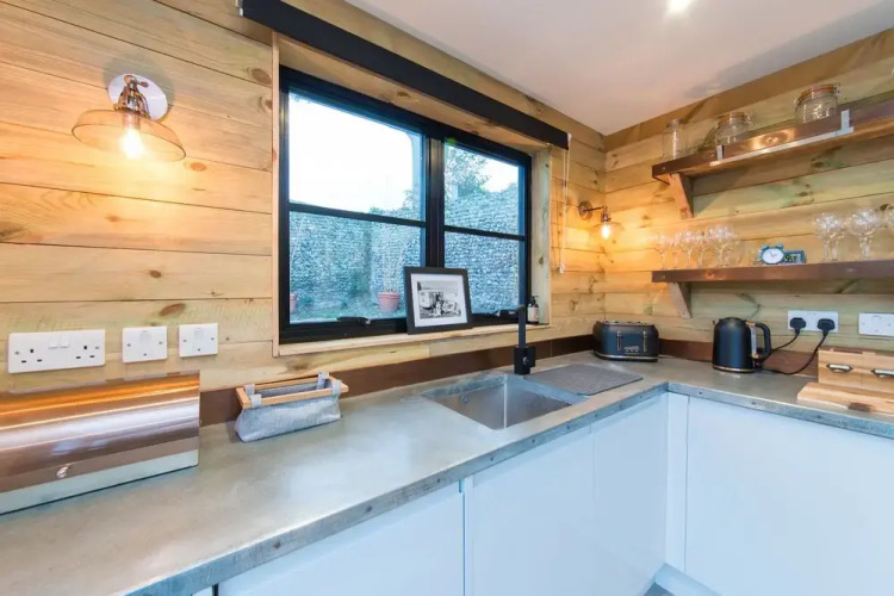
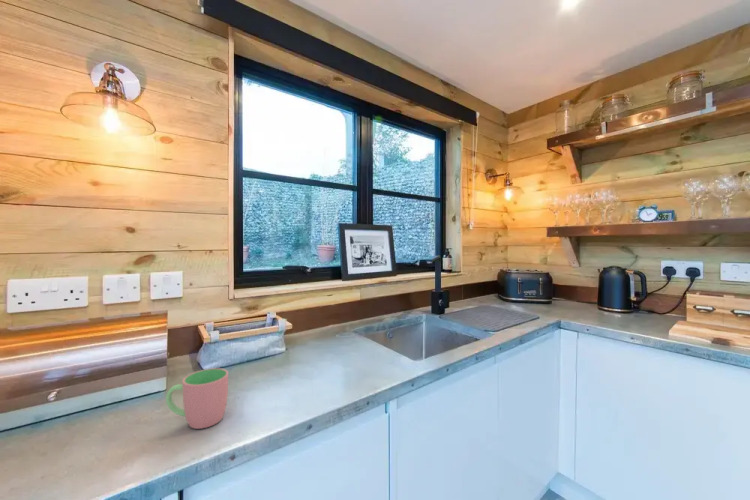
+ cup [165,367,229,430]
